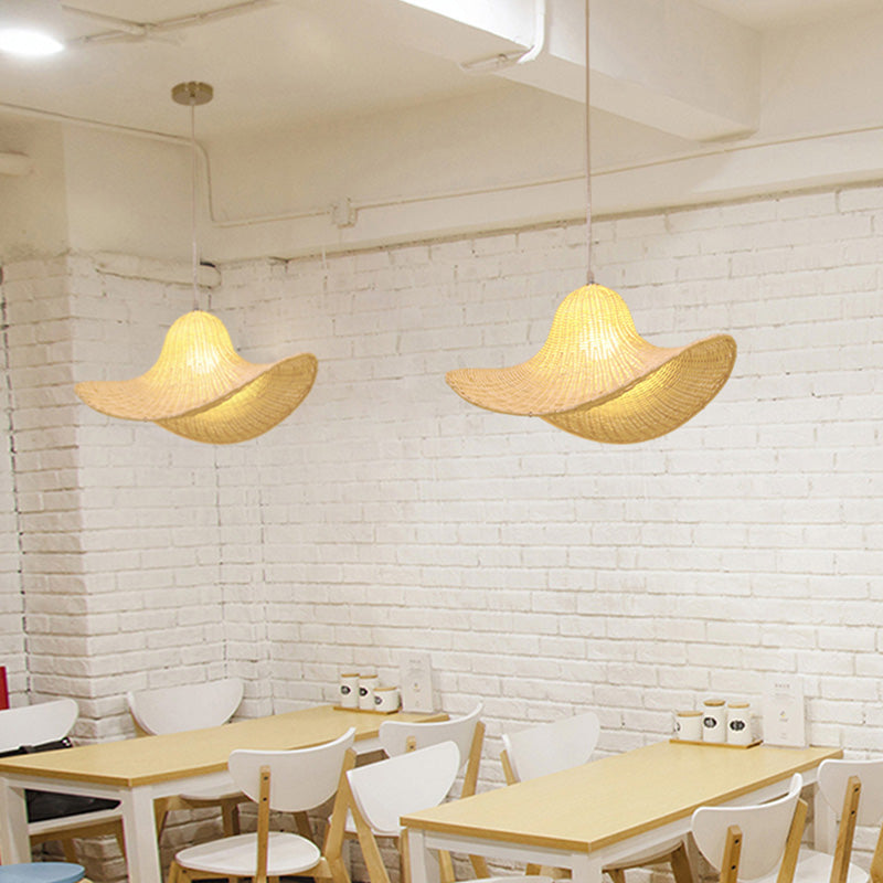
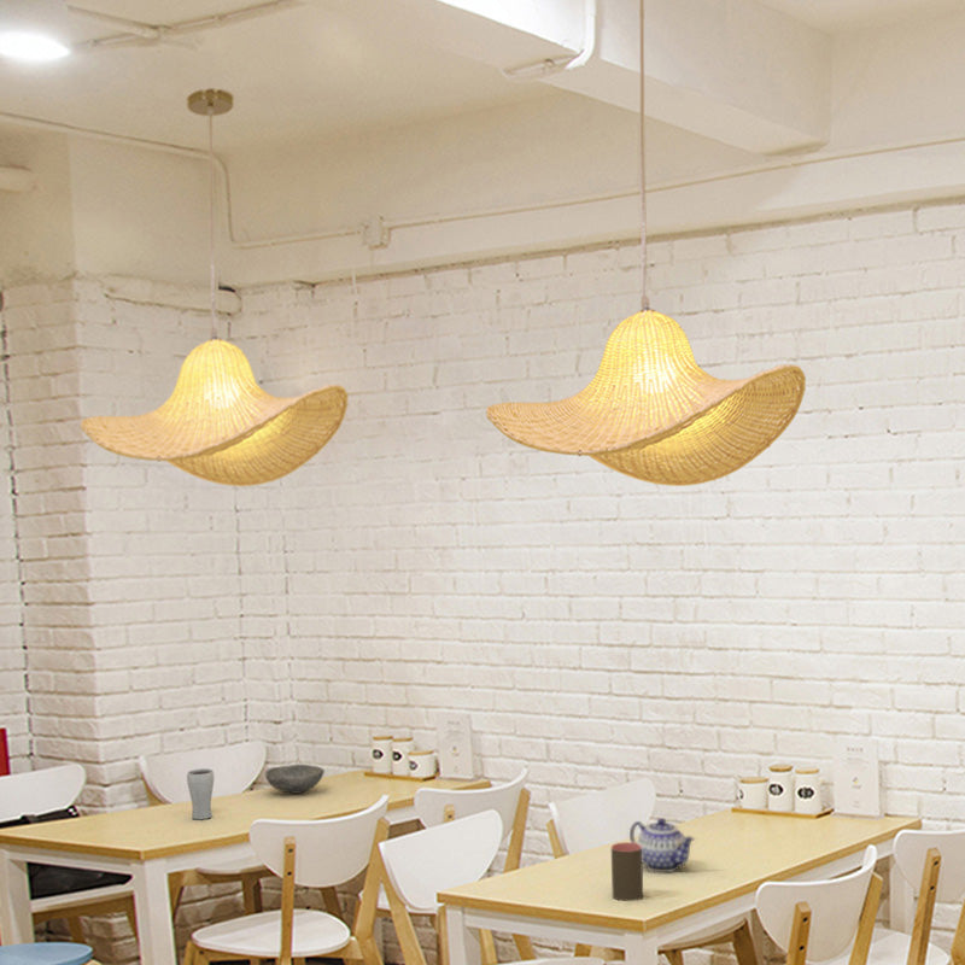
+ drinking glass [186,767,215,820]
+ cup [610,841,644,902]
+ bowl [264,764,326,795]
+ teapot [628,817,696,873]
